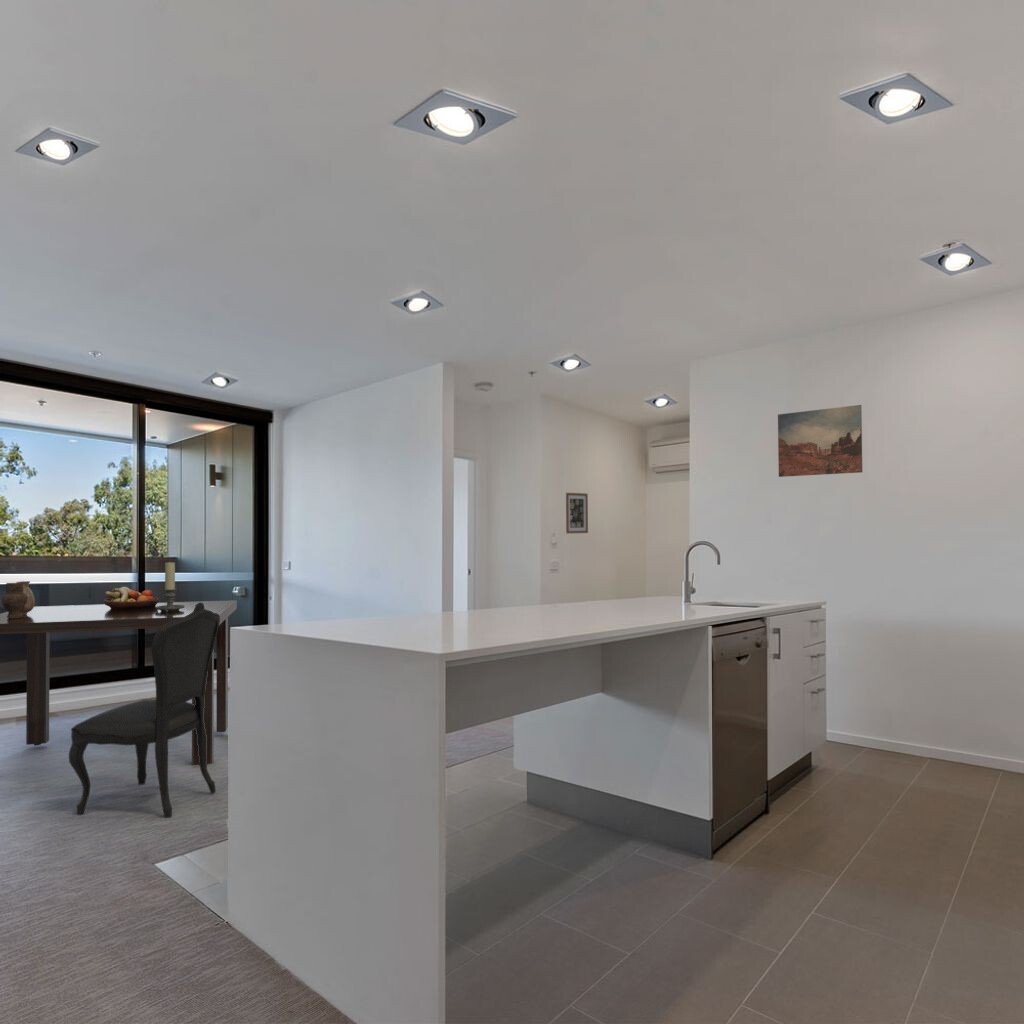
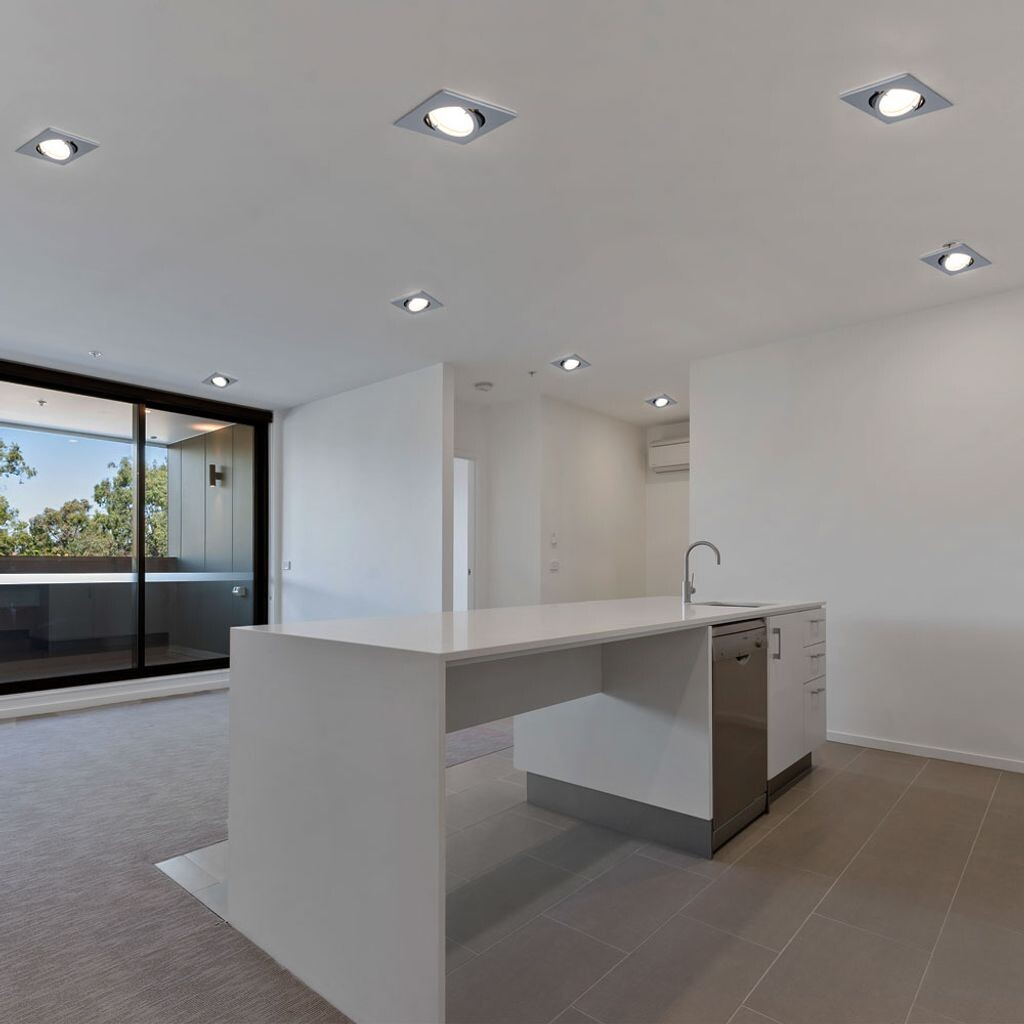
- dining chair [68,603,220,819]
- fruit bowl [103,586,160,610]
- vase [1,580,36,619]
- candle holder [155,562,185,612]
- wall art [777,404,863,478]
- wall art [565,492,589,534]
- dining table [0,599,238,766]
